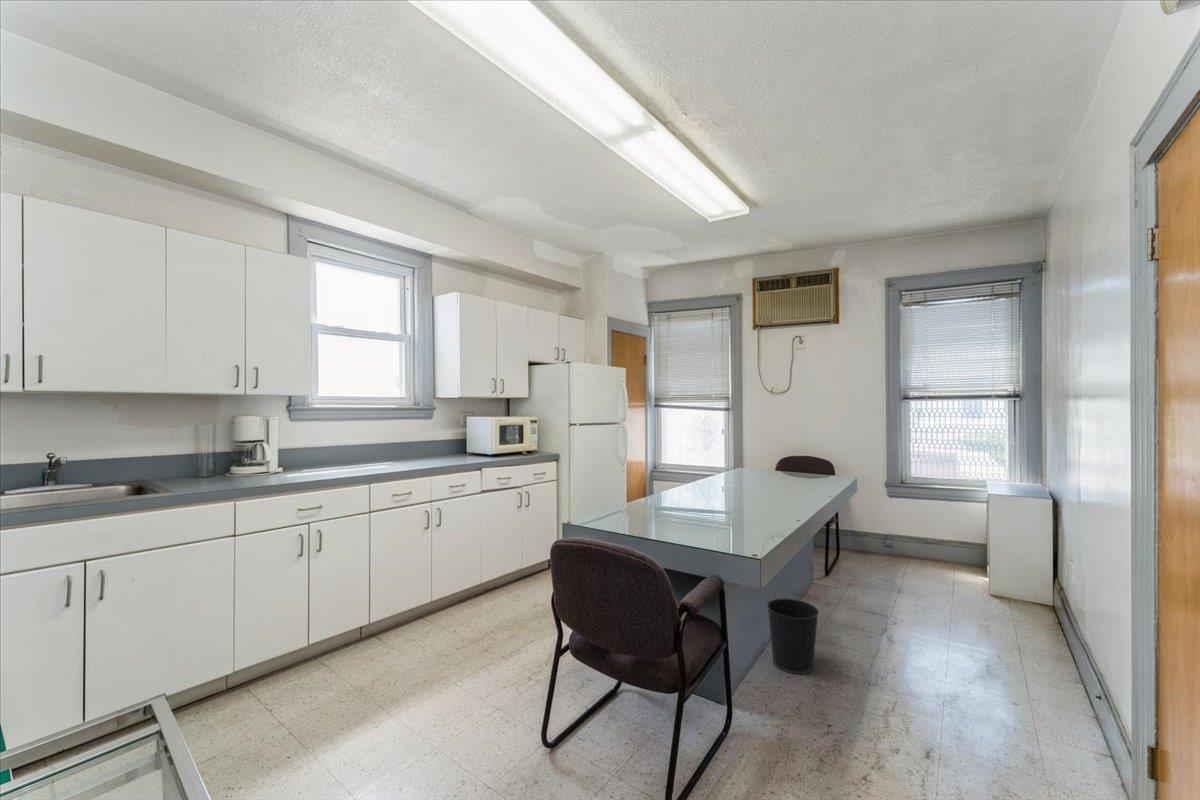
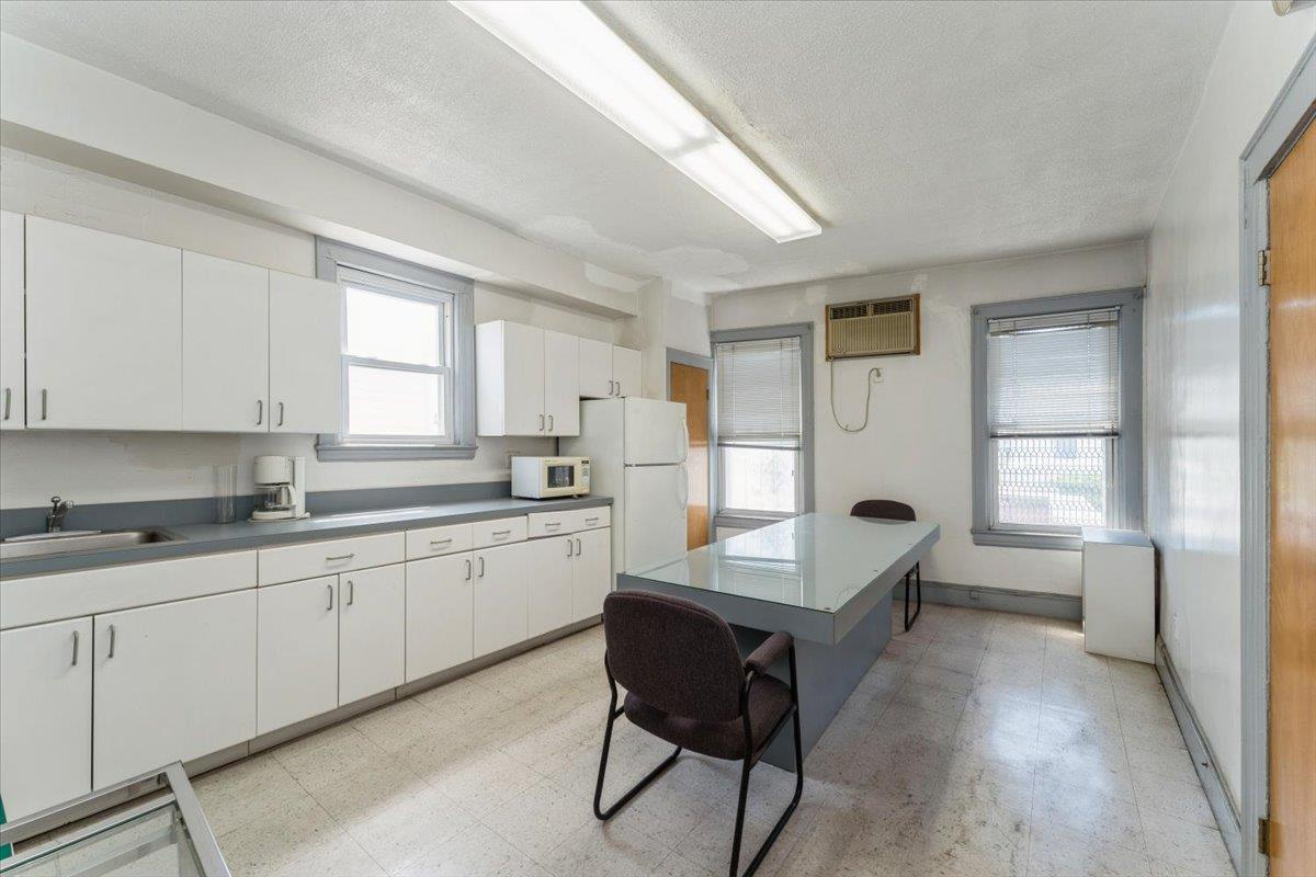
- wastebasket [766,597,820,675]
